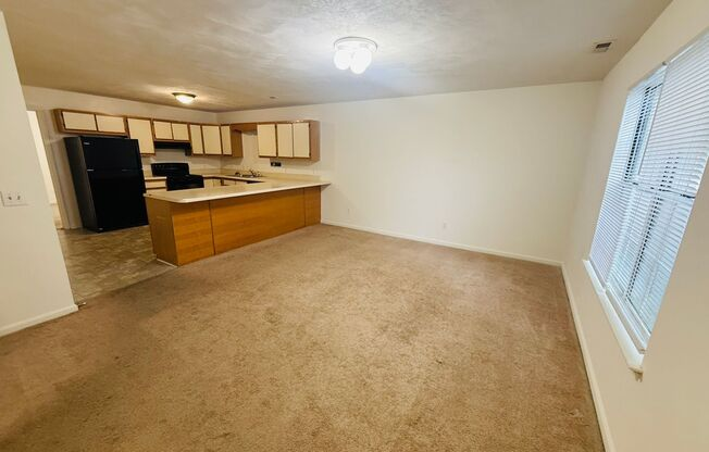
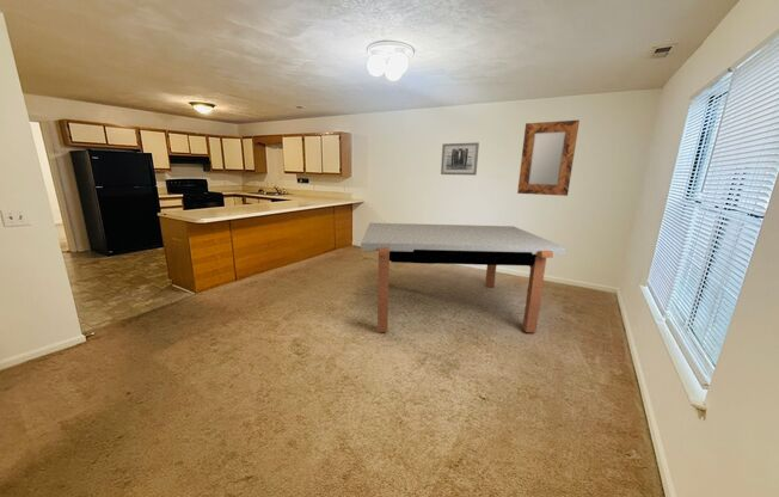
+ dining table [360,222,568,333]
+ home mirror [516,119,581,197]
+ wall art [440,141,480,177]
